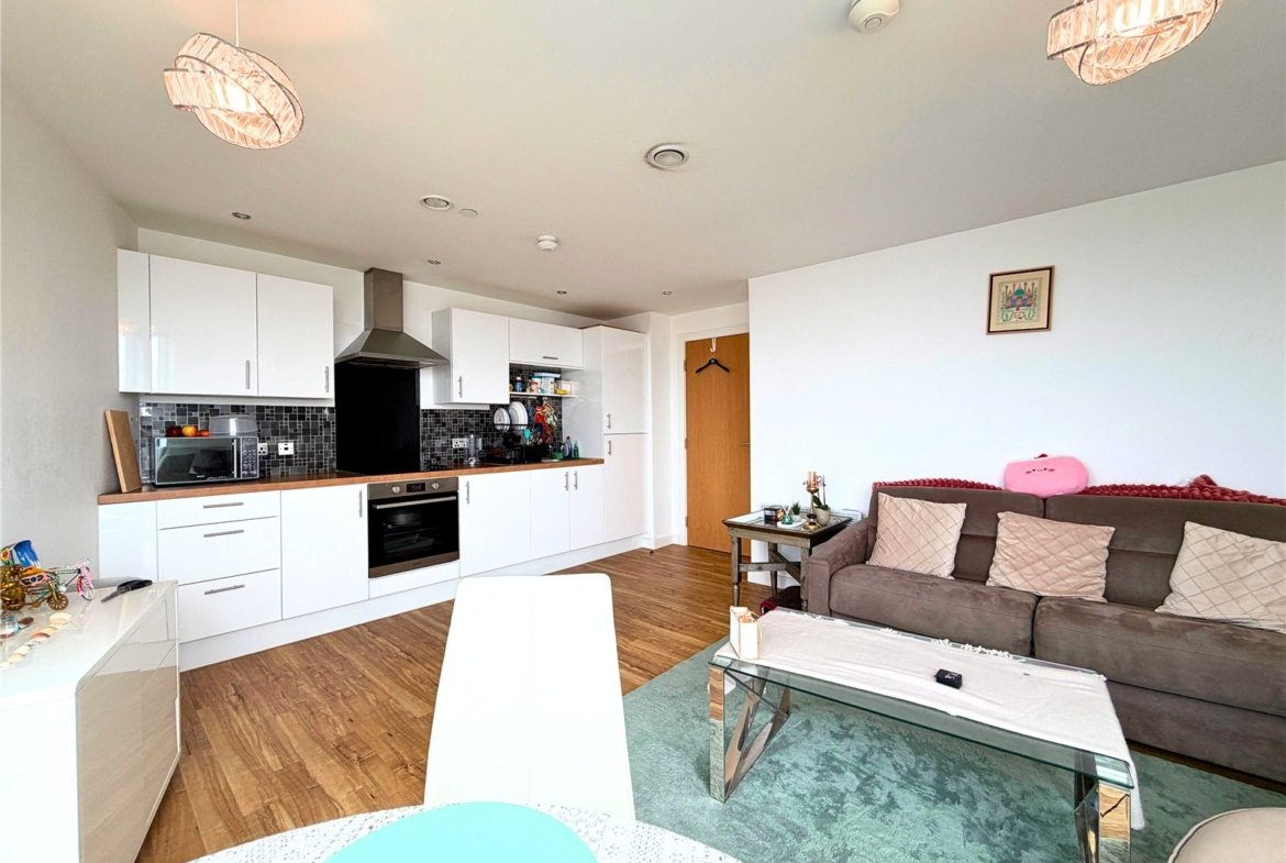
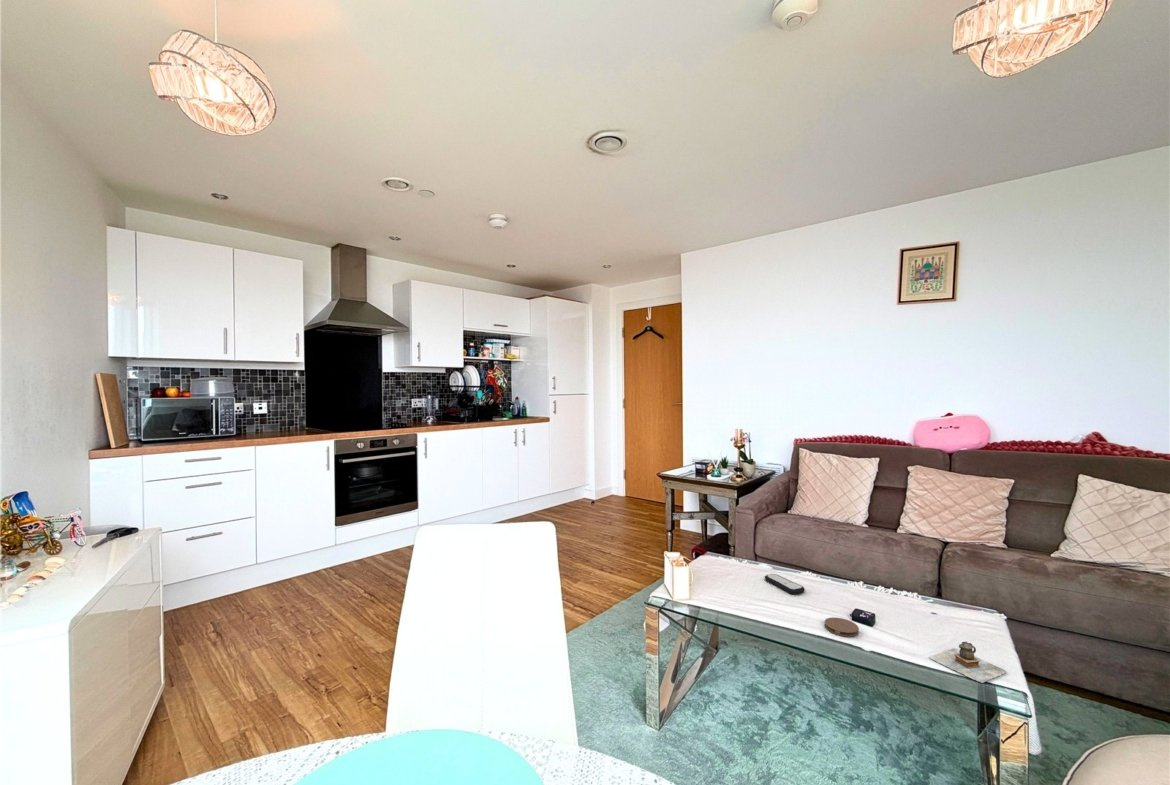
+ coaster [824,617,860,638]
+ teapot [929,640,1008,684]
+ remote control [764,573,806,595]
